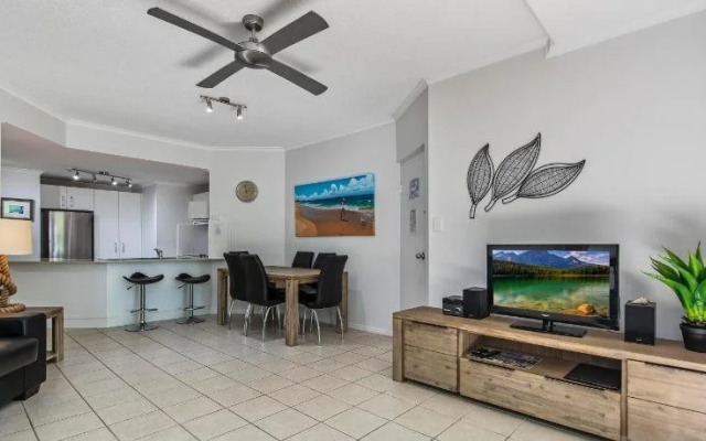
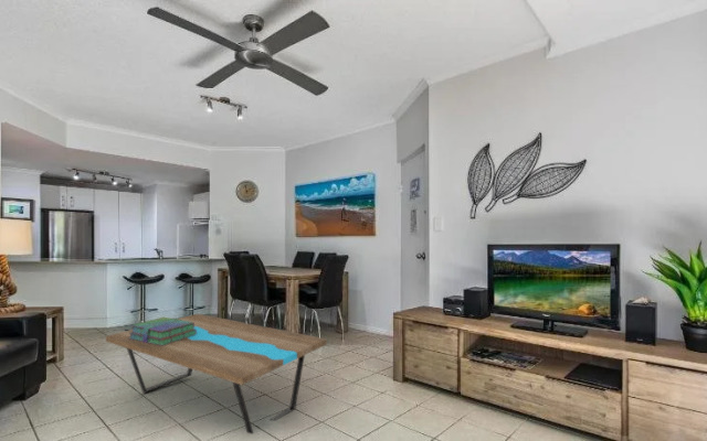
+ coffee table [105,313,328,435]
+ stack of books [129,316,197,346]
